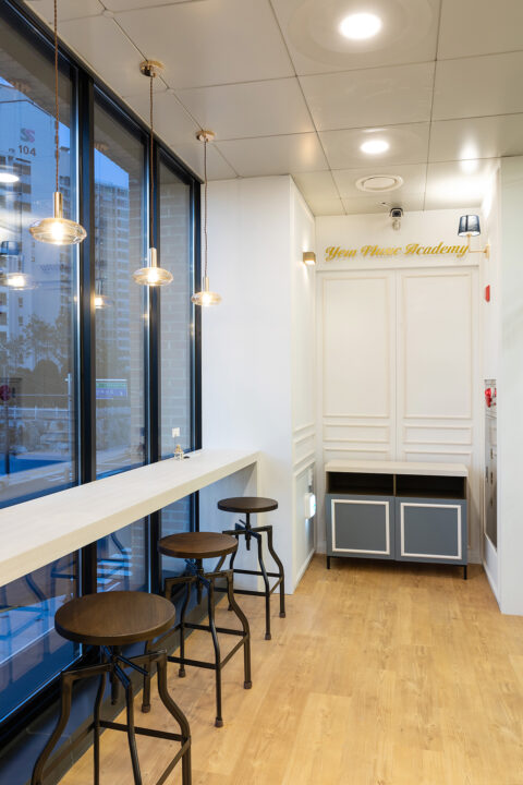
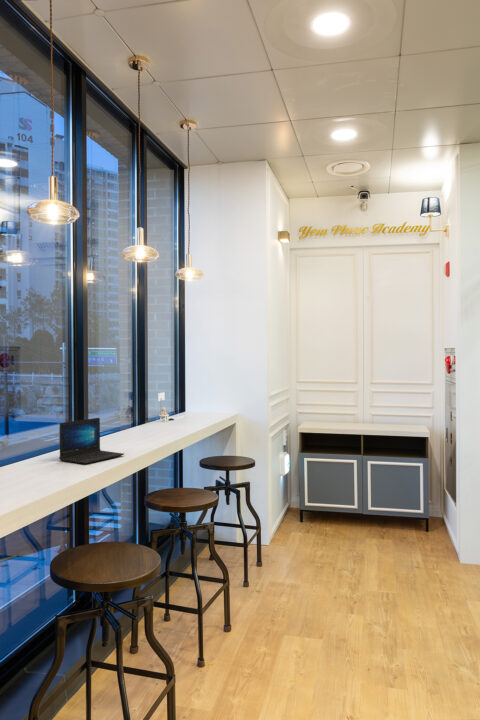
+ laptop [58,417,125,465]
